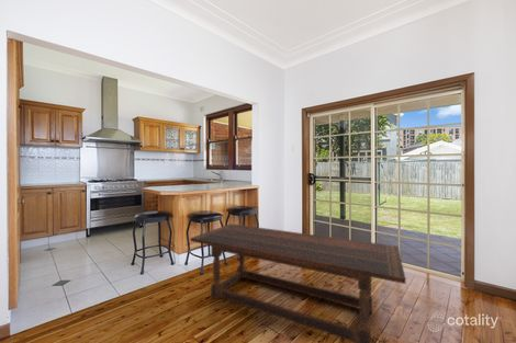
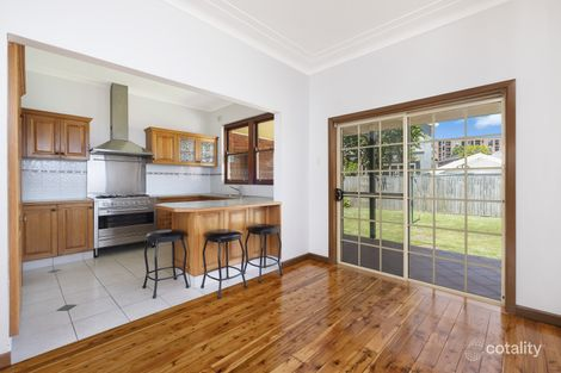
- dining table [189,222,406,343]
